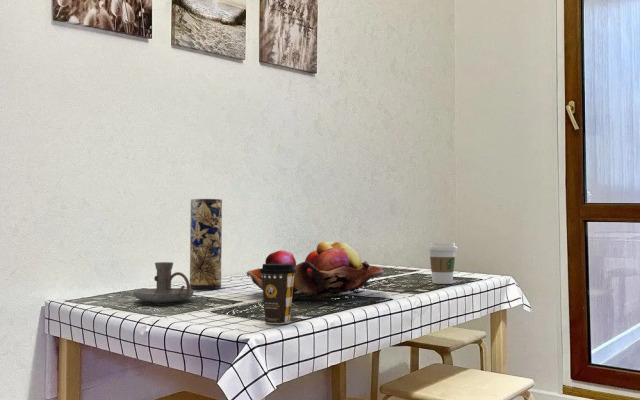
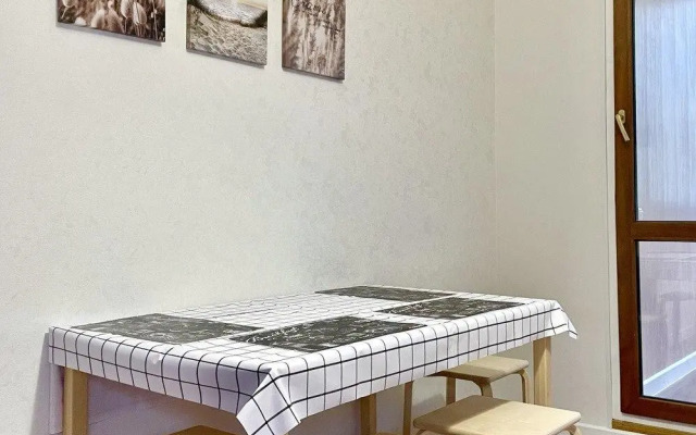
- fruit basket [246,241,385,300]
- candle holder [132,261,195,304]
- coffee cup [259,263,296,325]
- coffee cup [426,242,459,285]
- vase [189,198,223,290]
